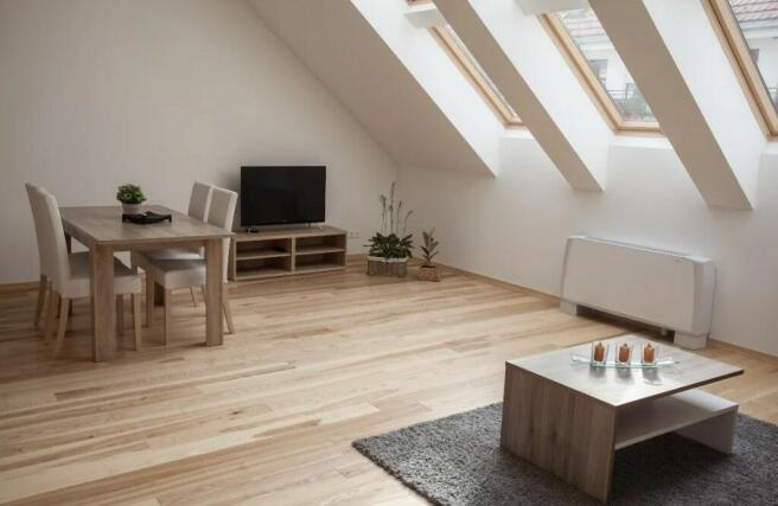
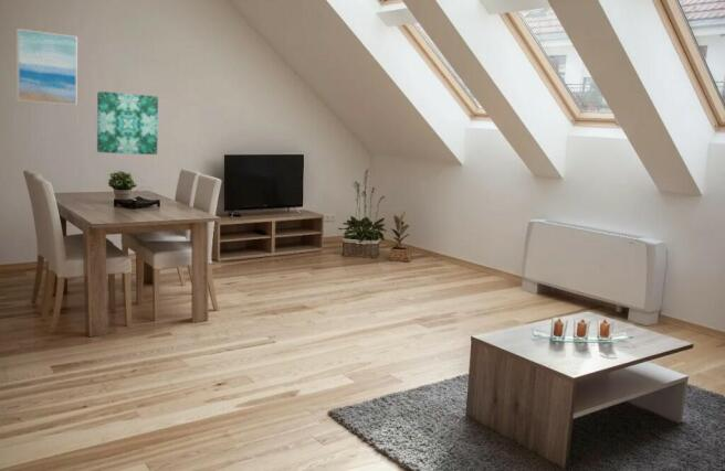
+ wall art [96,90,159,156]
+ wall art [15,28,78,107]
